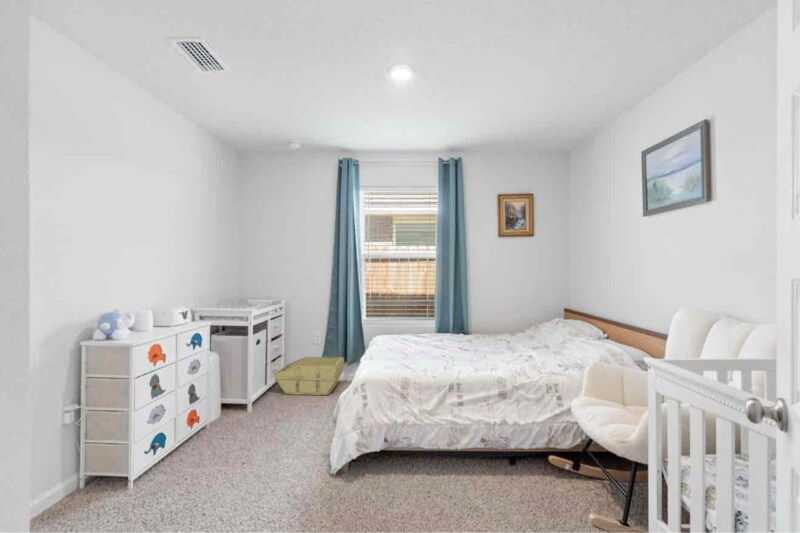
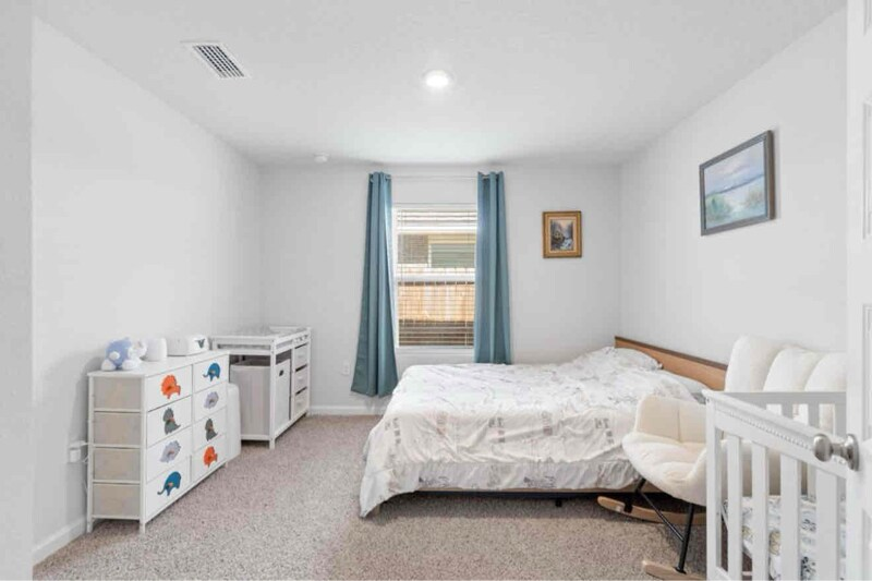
- storage bin [273,356,345,396]
